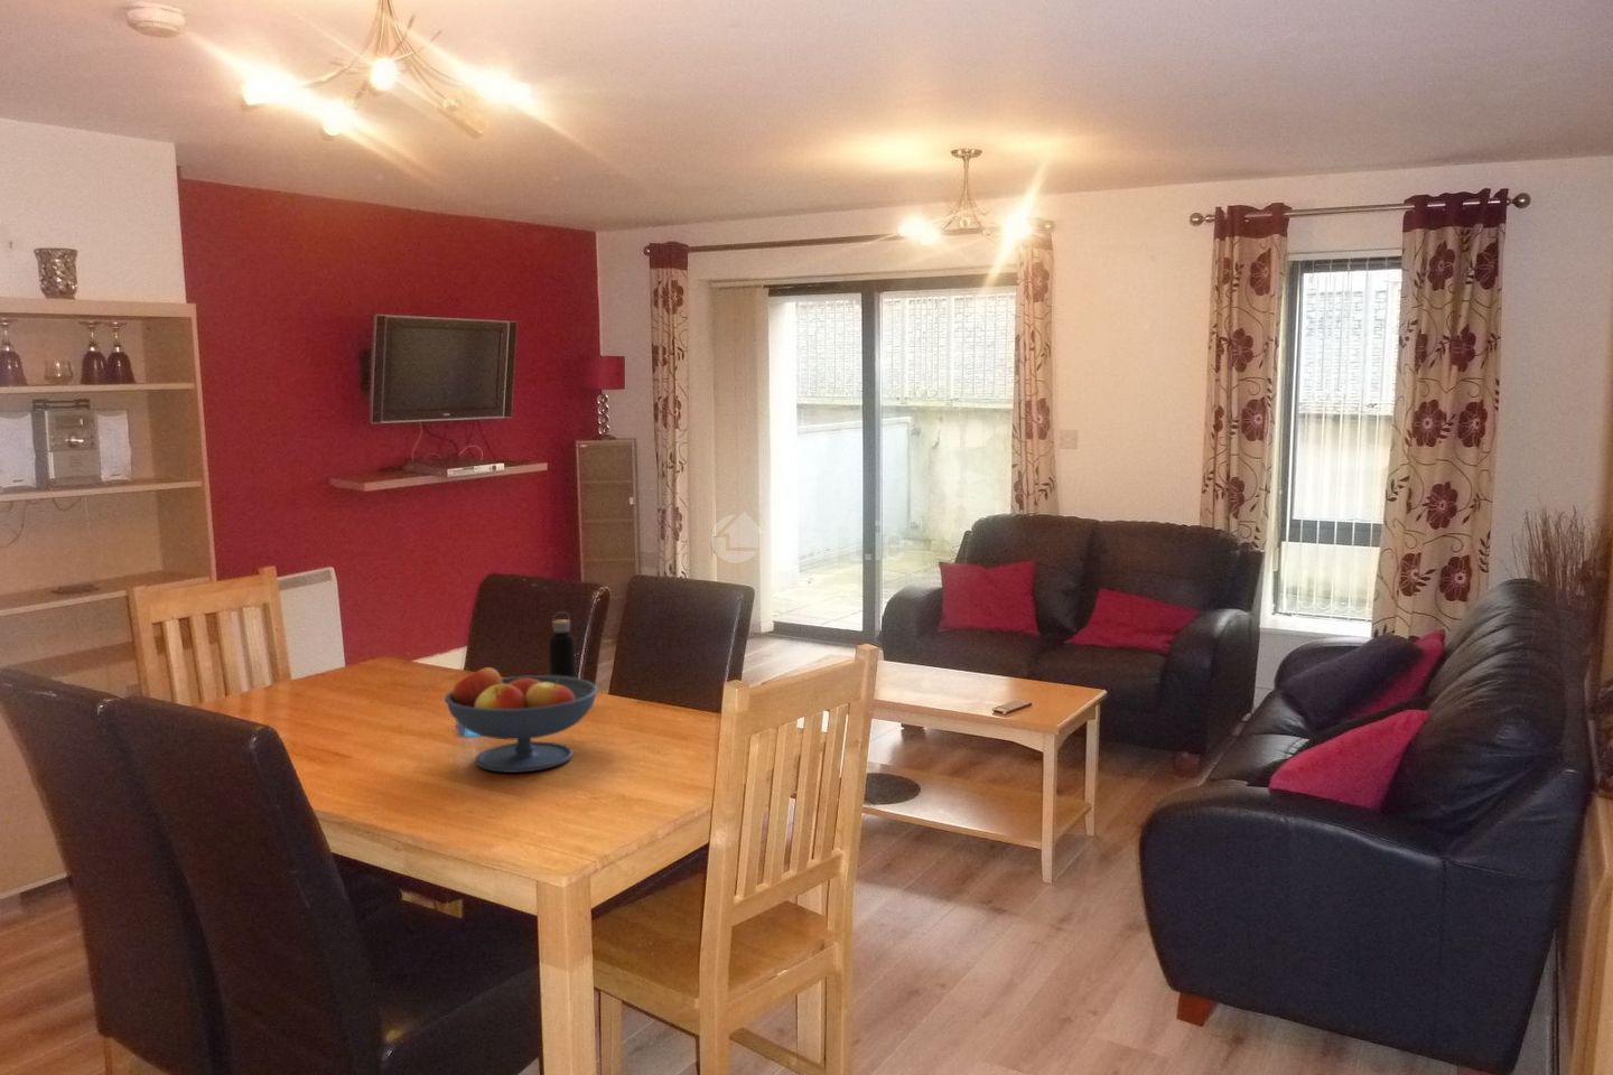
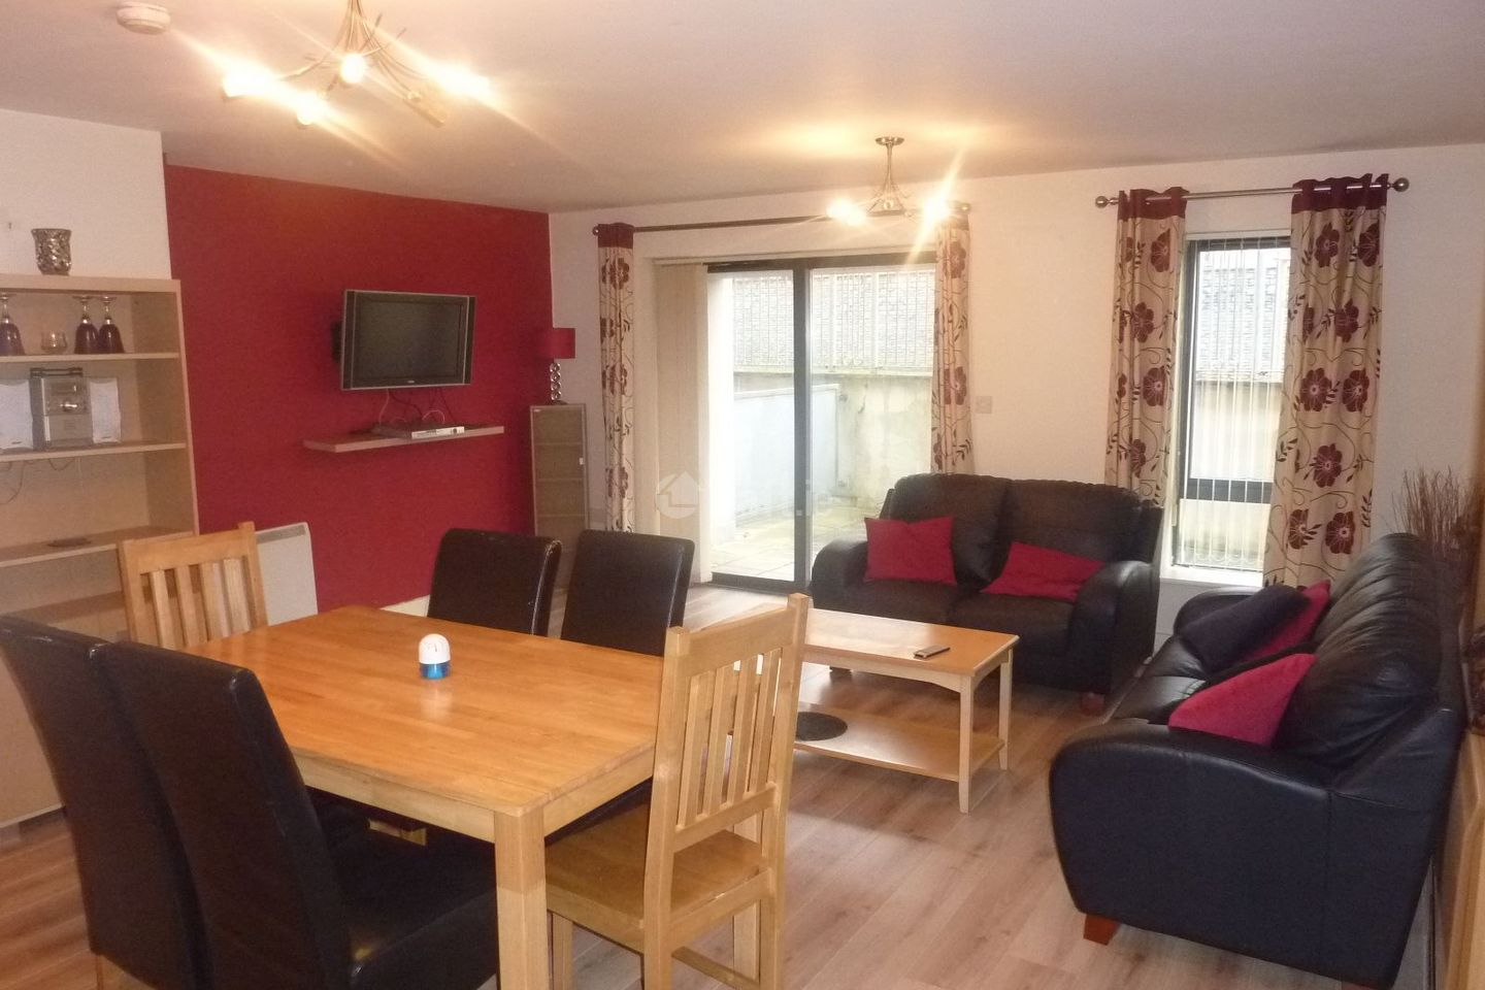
- fruit bowl [444,666,599,774]
- water bottle [547,611,577,679]
